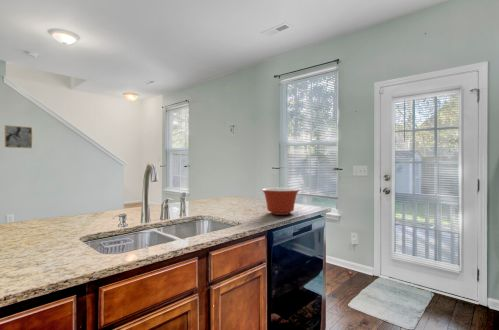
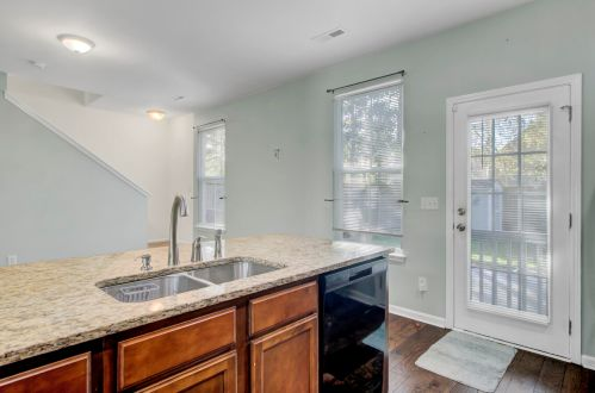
- mixing bowl [261,187,300,216]
- wall art [4,124,33,149]
